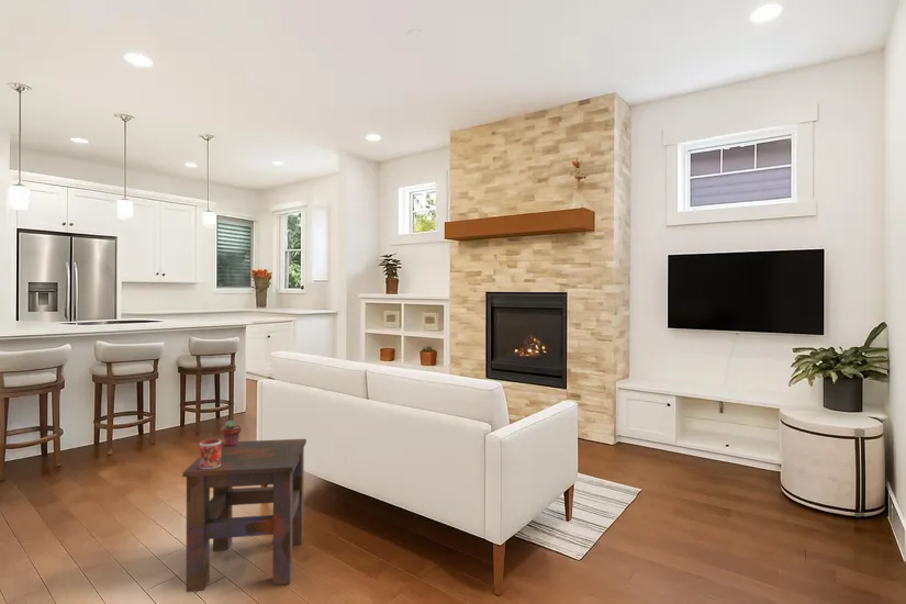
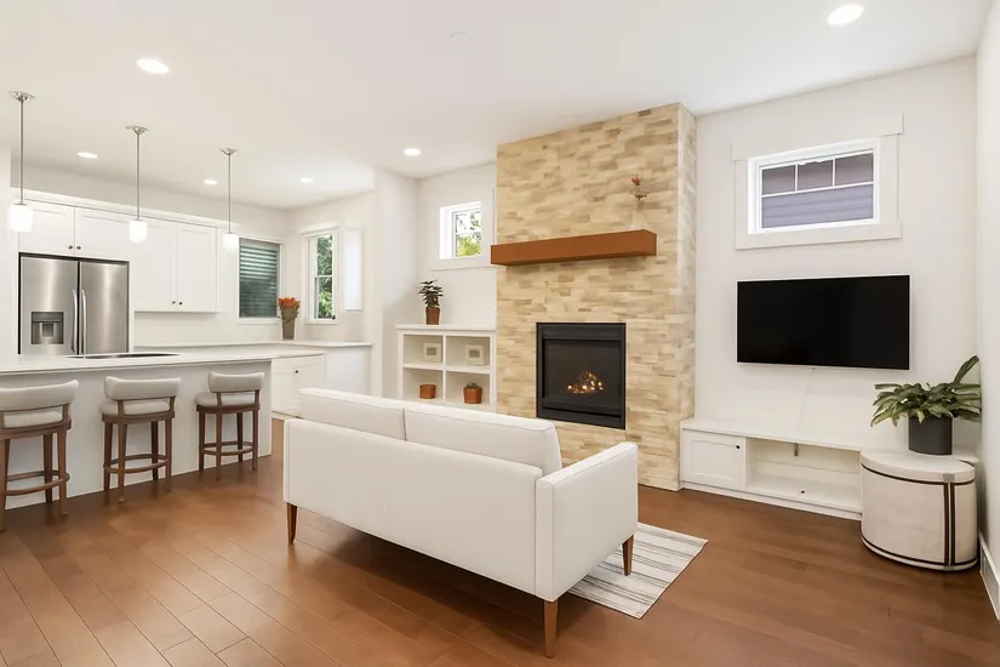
- mug [199,438,222,469]
- potted succulent [220,420,243,446]
- side table [181,438,307,593]
